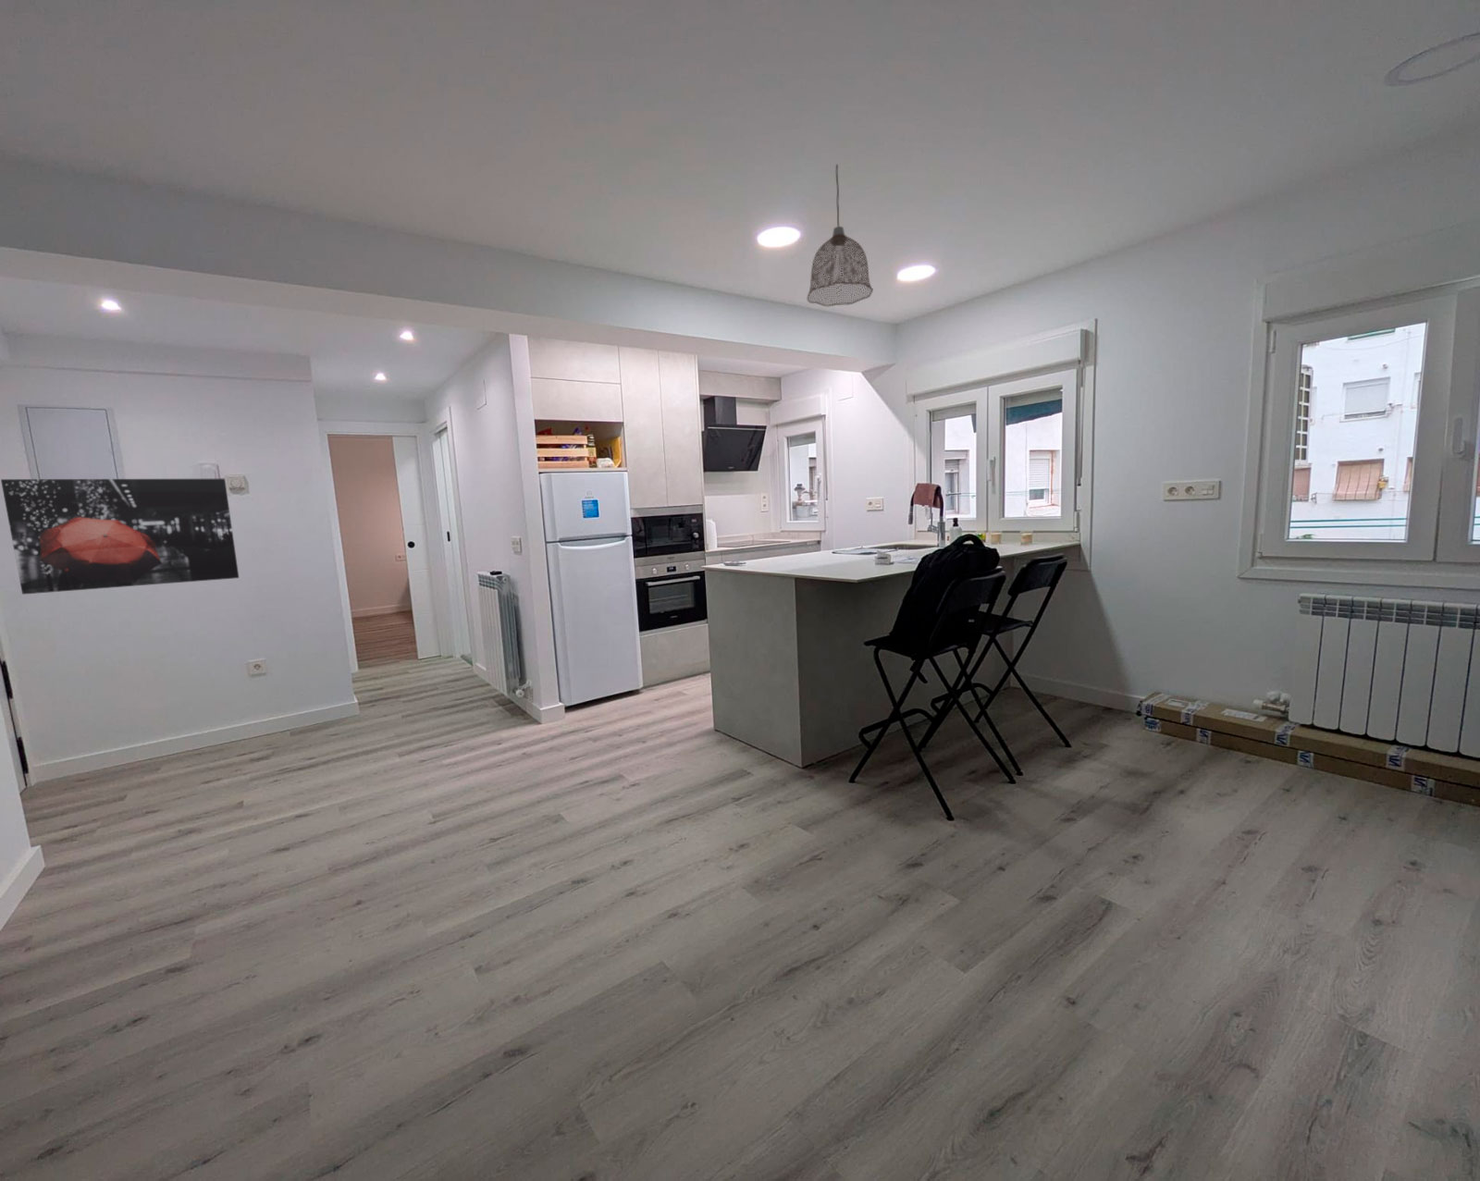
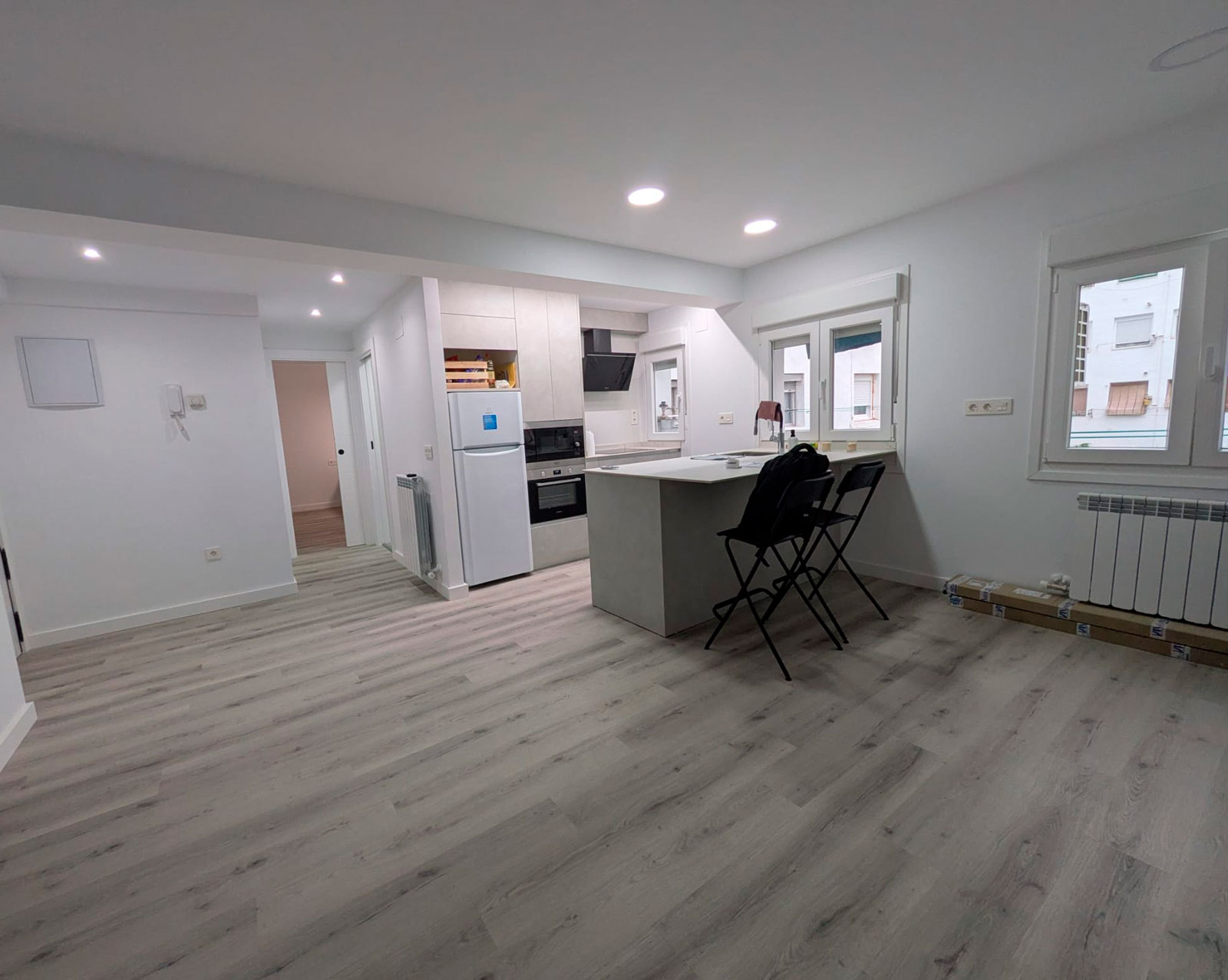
- wall art [0,478,240,595]
- pendant lamp [806,164,874,307]
